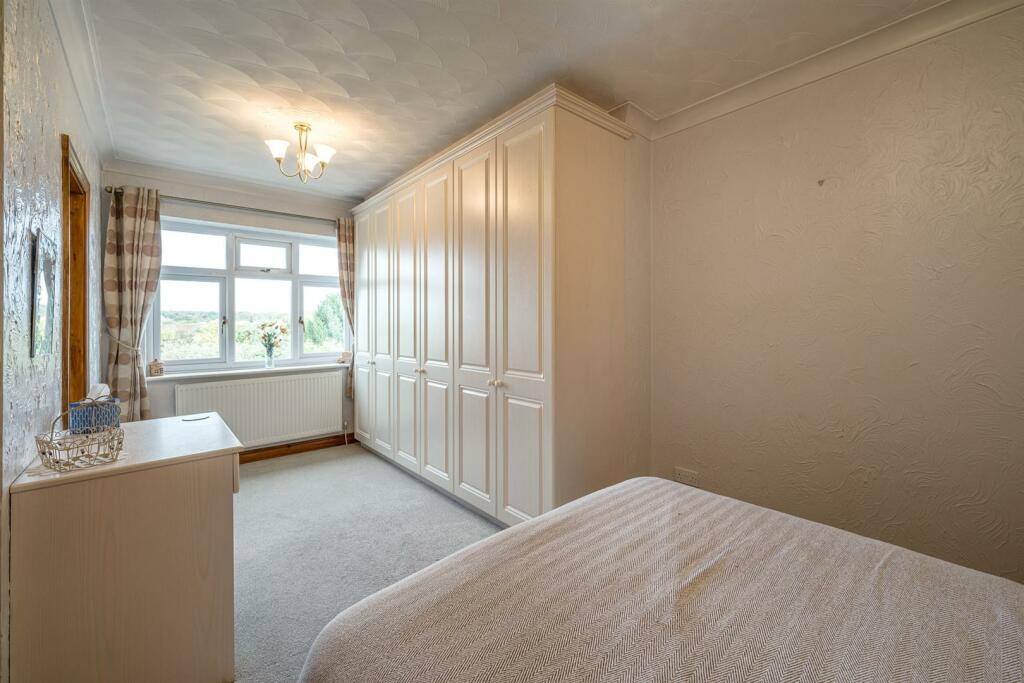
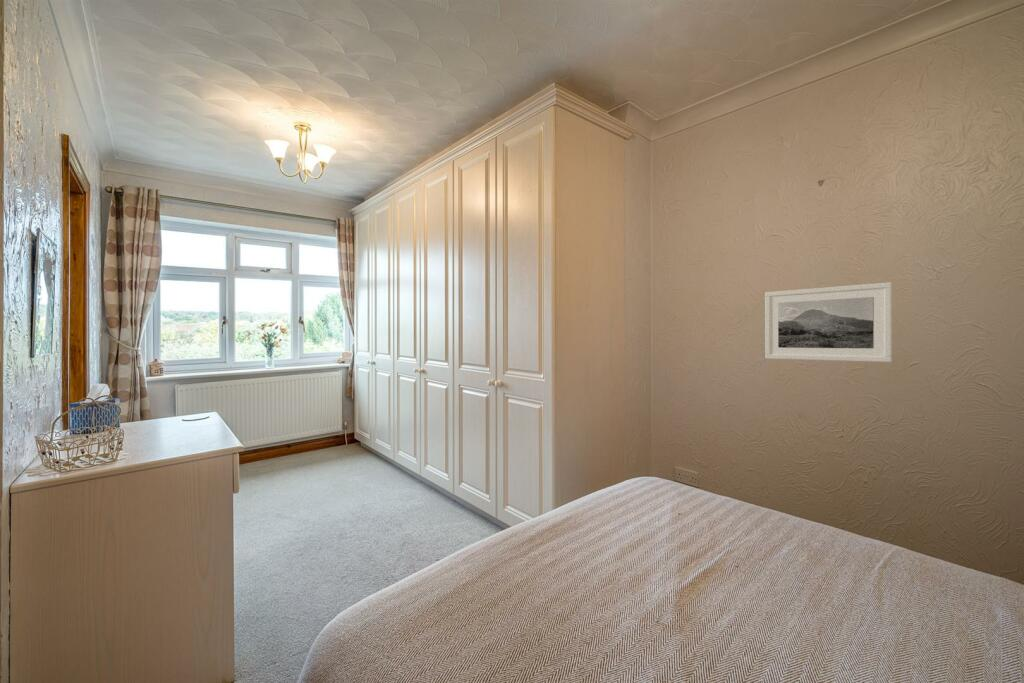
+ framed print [764,281,893,363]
